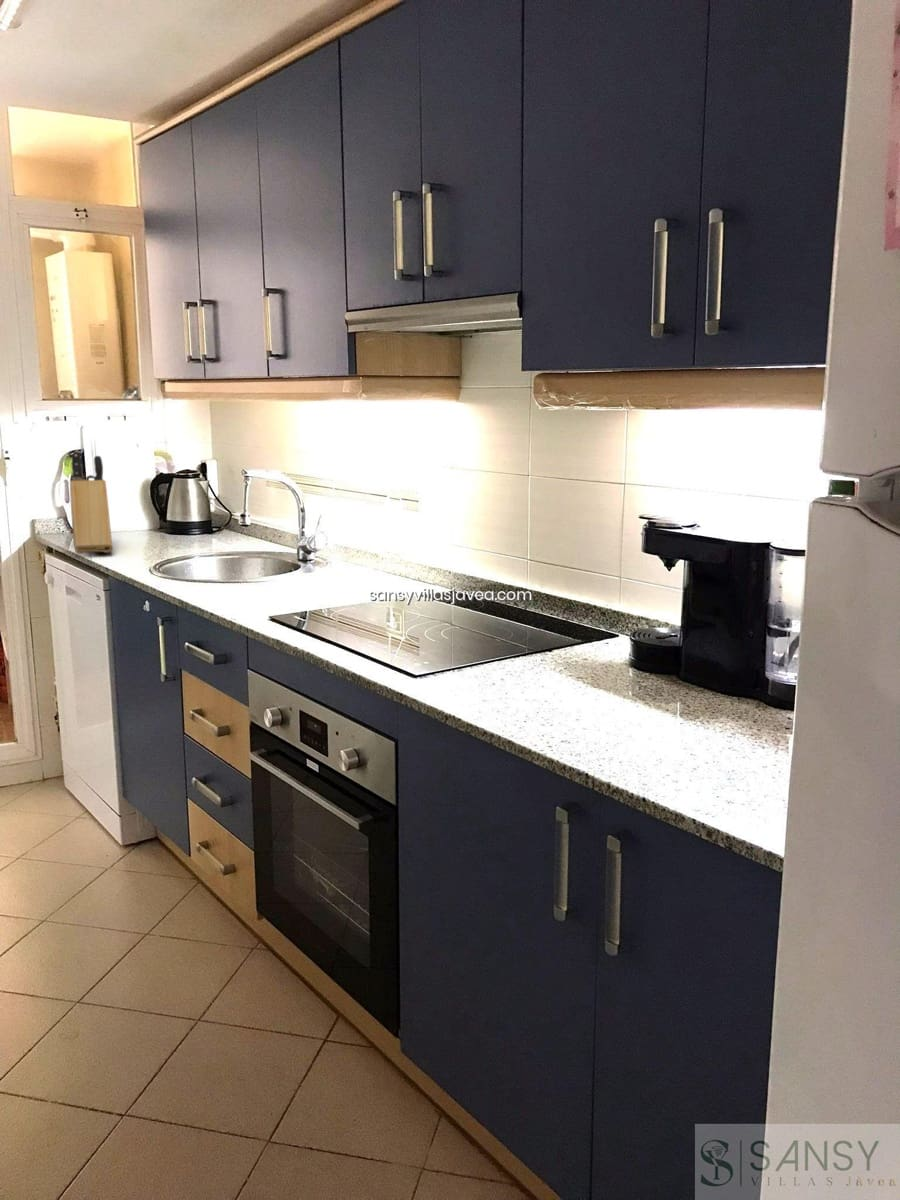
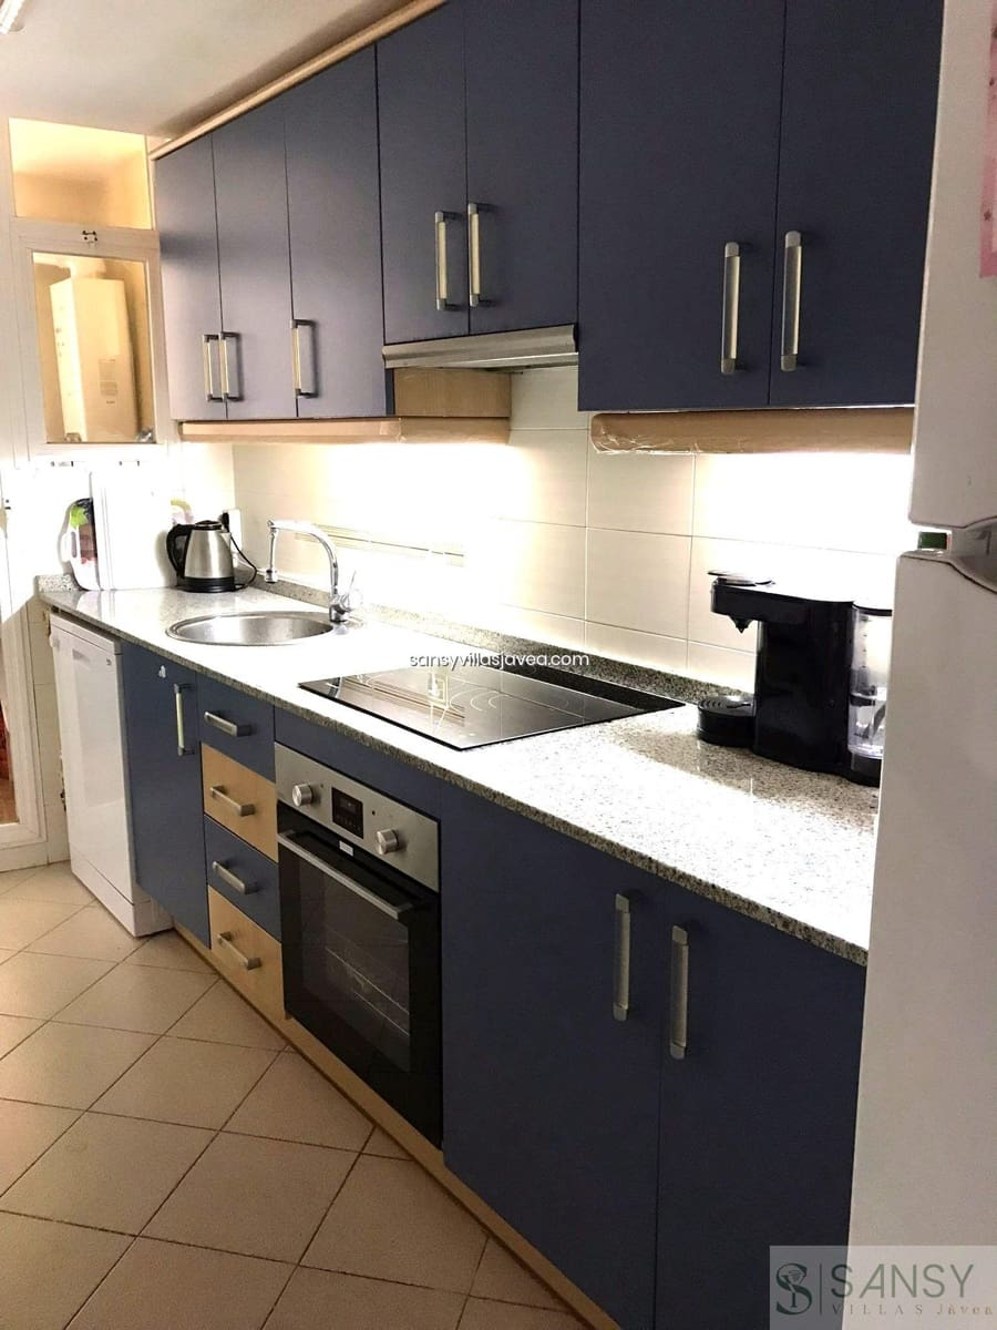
- knife block [69,450,113,555]
